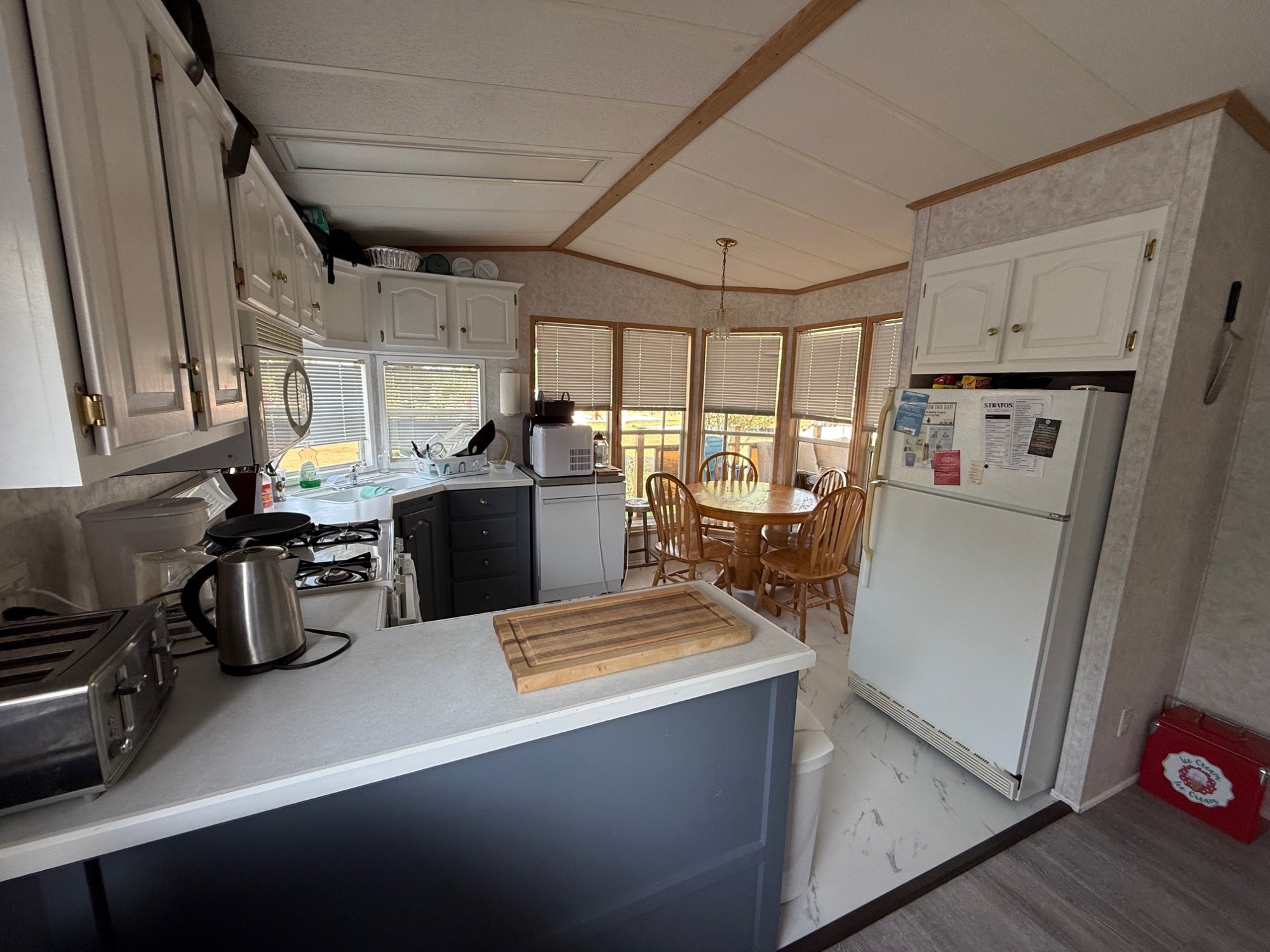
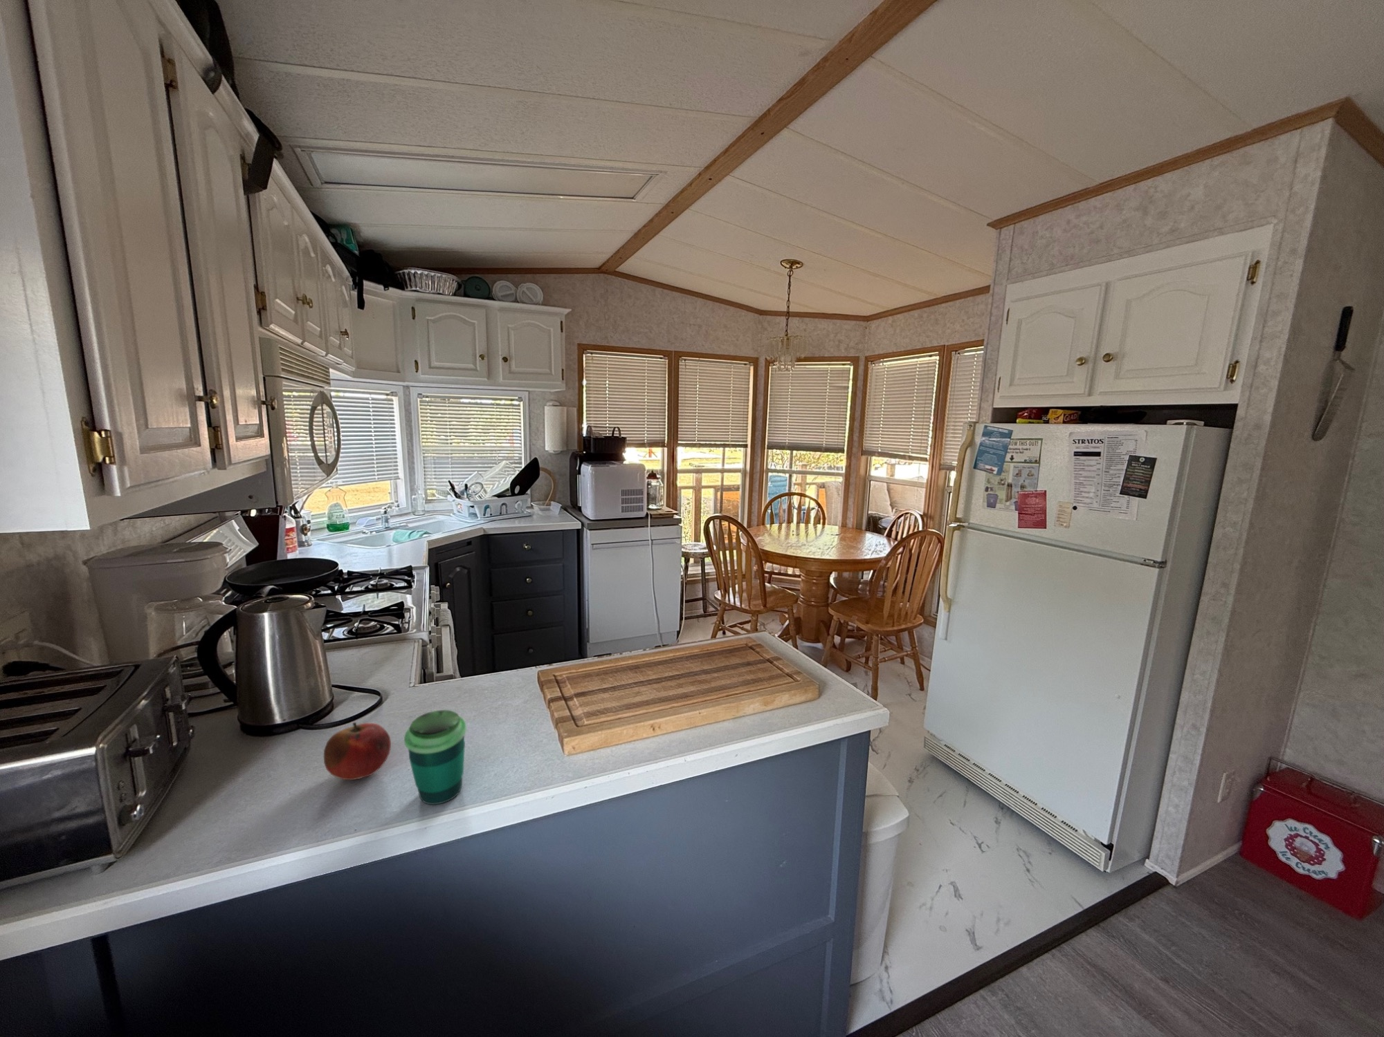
+ fruit [324,722,391,781]
+ cup [403,709,468,805]
